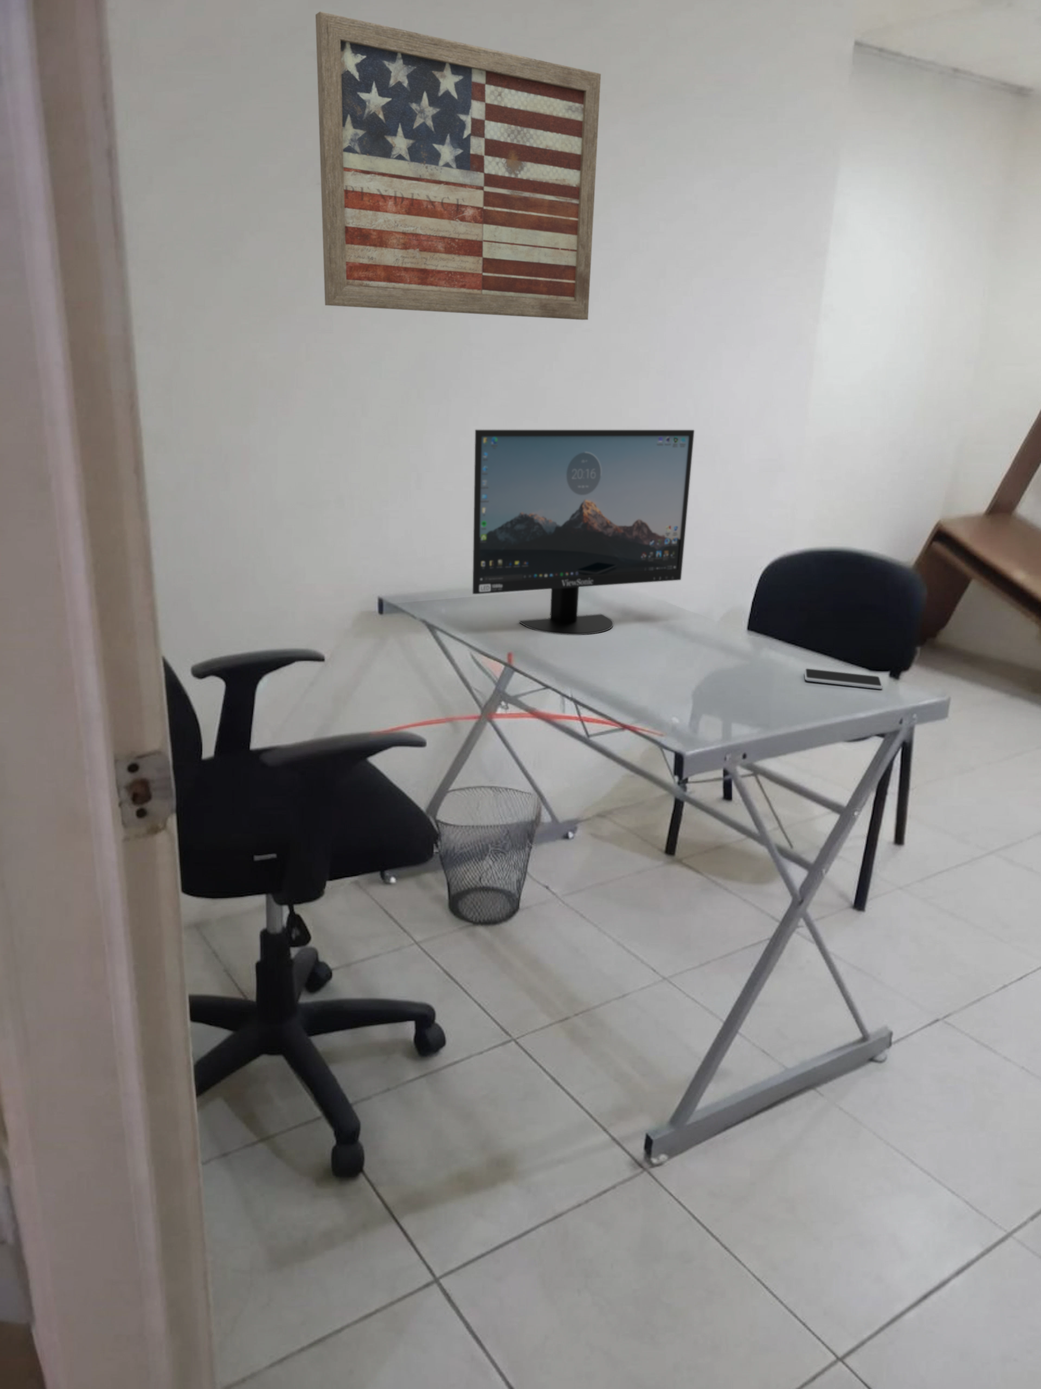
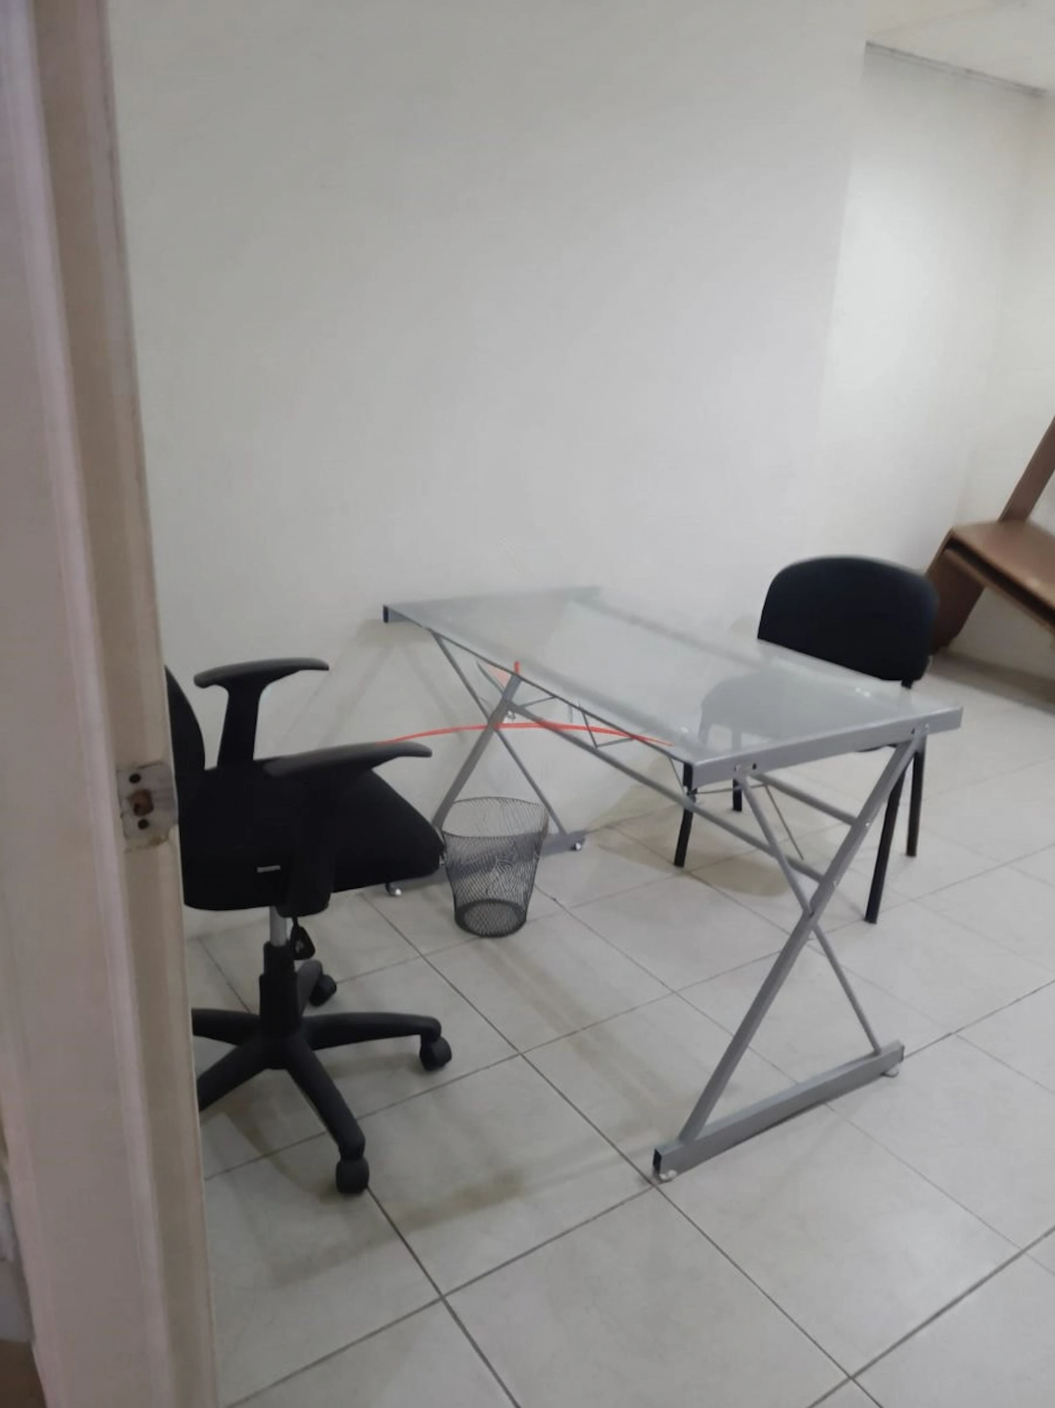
- monitor [472,430,694,635]
- wall art [315,11,601,320]
- smartphone [804,668,882,689]
